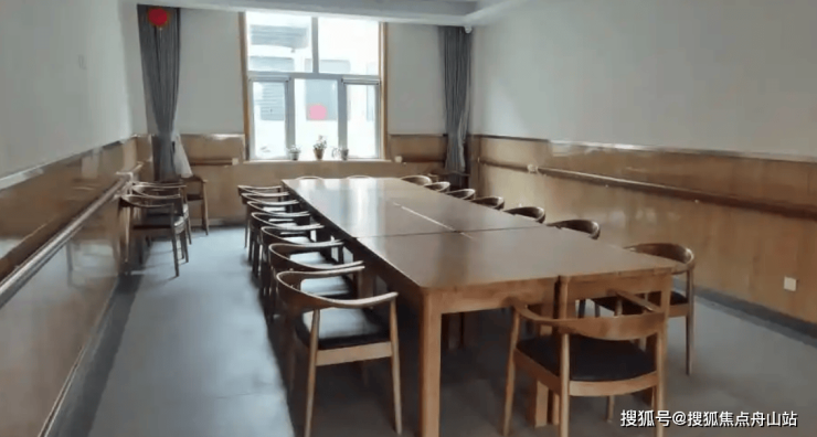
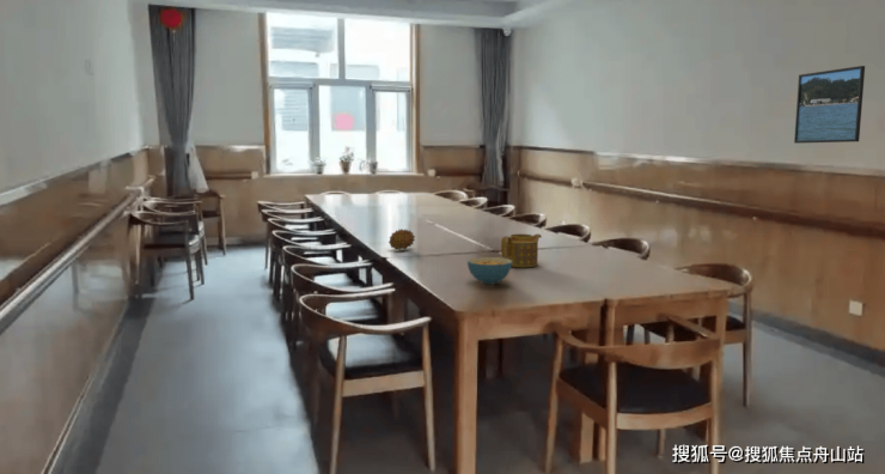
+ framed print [793,65,866,145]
+ teapot [500,232,543,268]
+ cereal bowl [466,256,512,285]
+ fruit [387,227,416,251]
